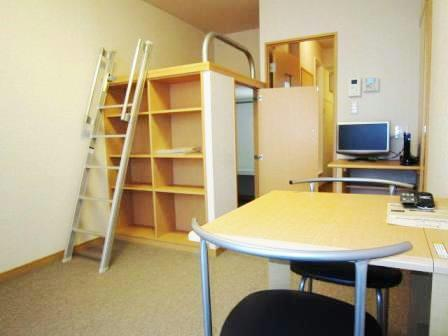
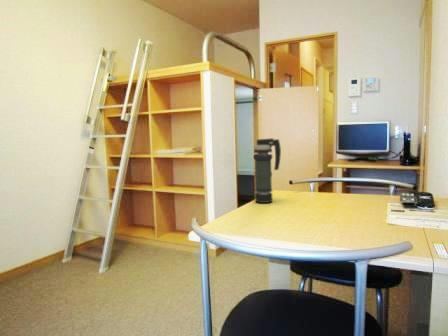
+ smoke grenade [253,137,282,204]
